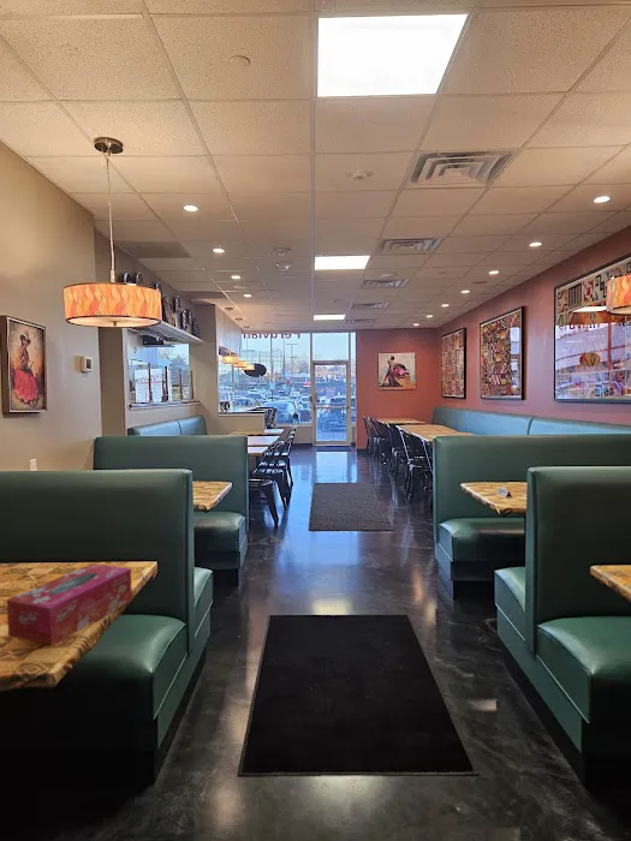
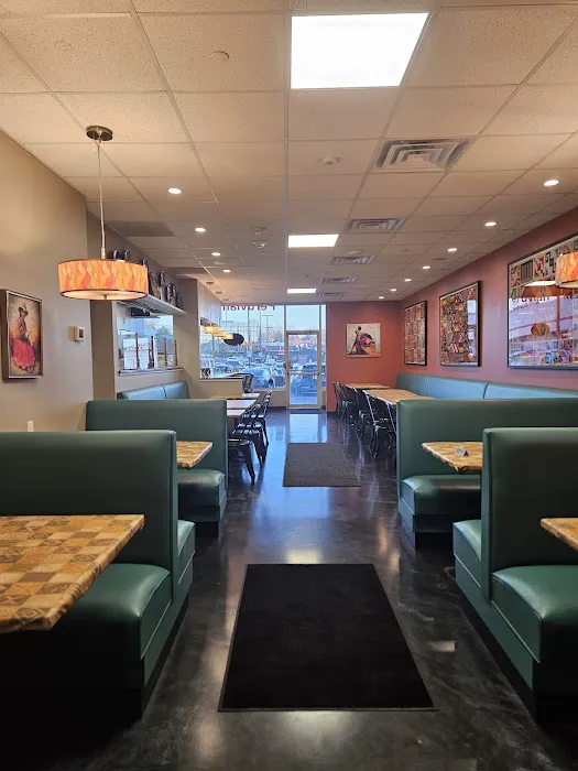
- tissue box [6,562,133,646]
